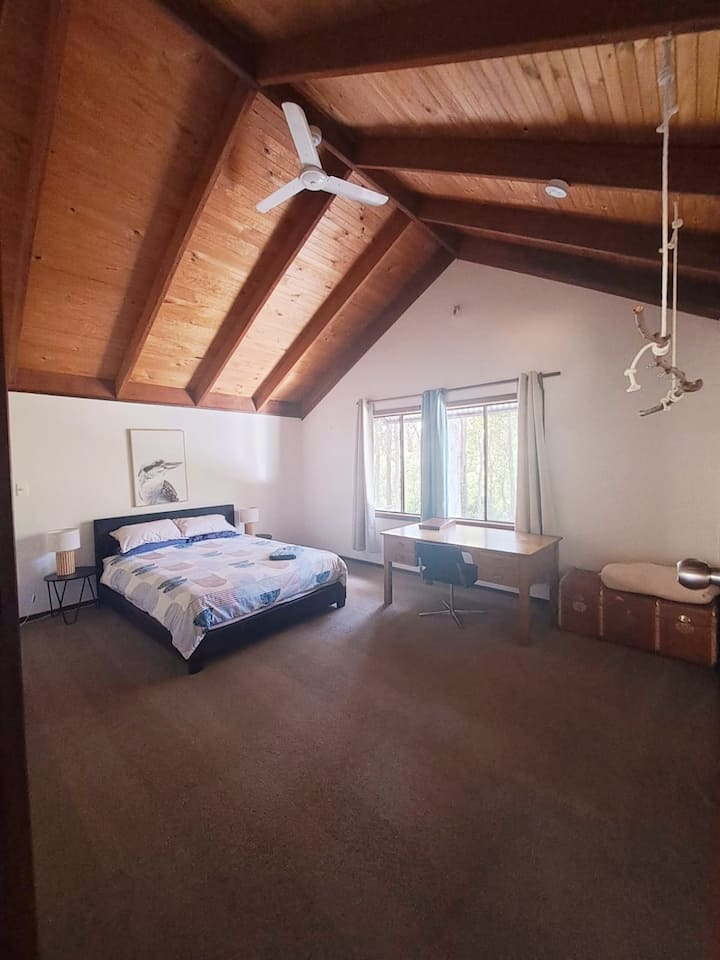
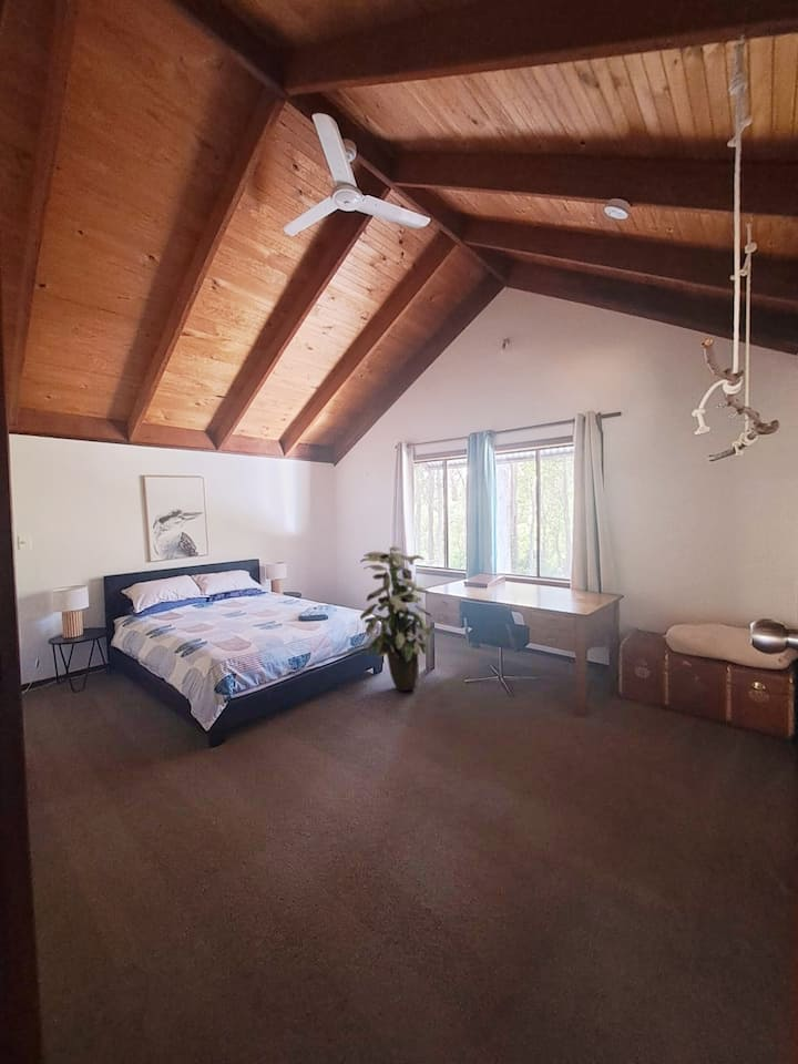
+ indoor plant [359,545,436,692]
